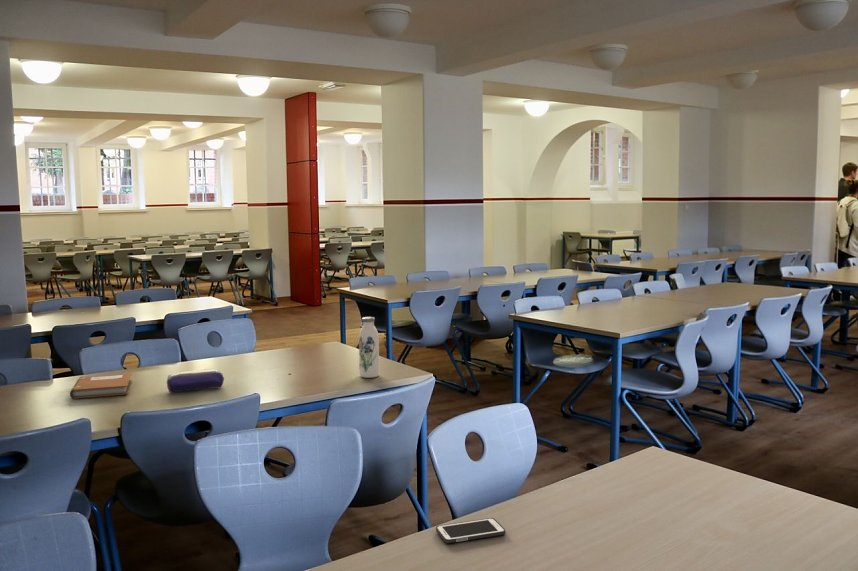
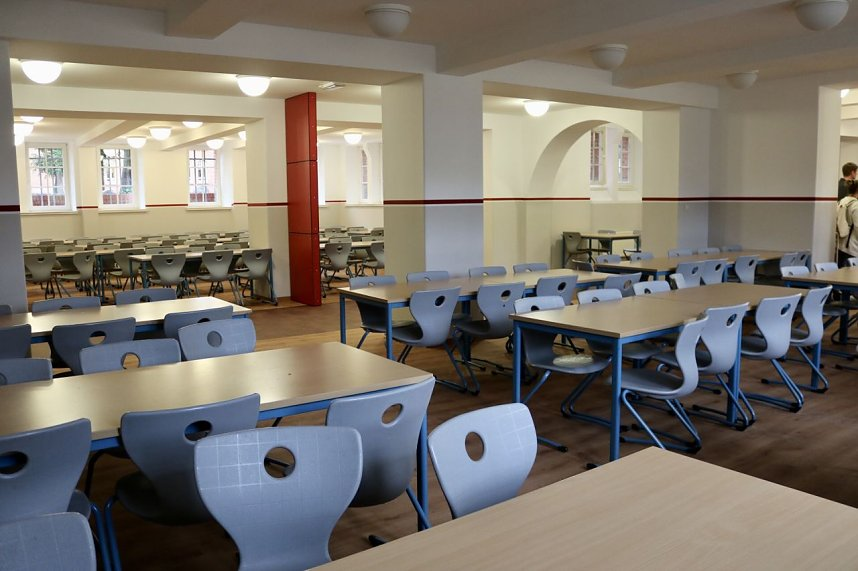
- pencil case [166,368,225,393]
- notebook [69,372,133,400]
- cell phone [435,517,506,544]
- water bottle [358,316,380,379]
